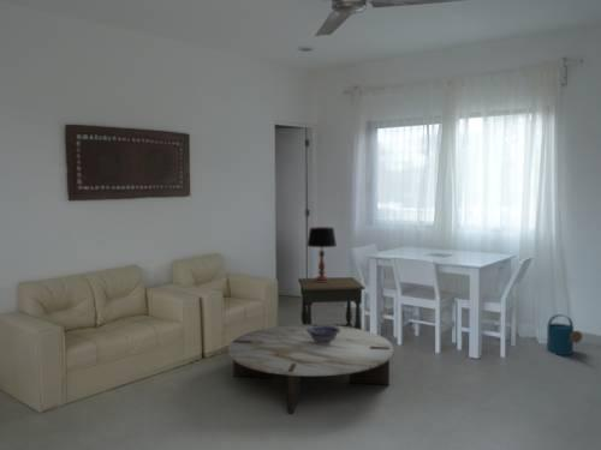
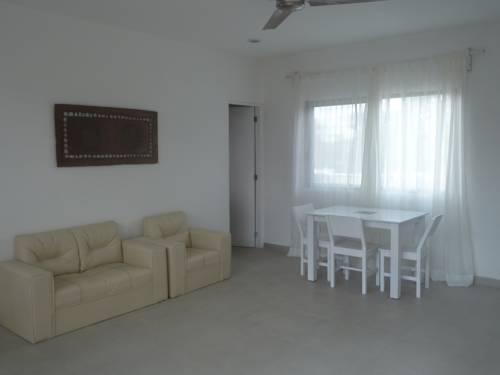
- watering can [546,313,583,356]
- decorative bowl [307,324,340,344]
- table lamp [305,226,338,282]
- side table [297,276,367,330]
- coffee table [227,323,394,414]
